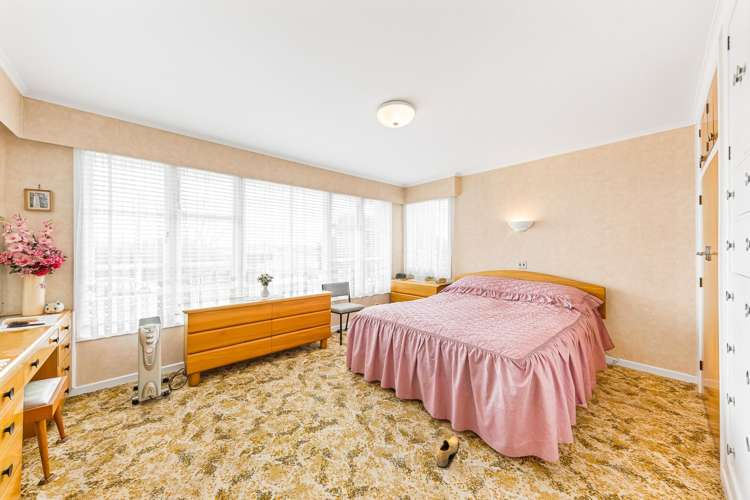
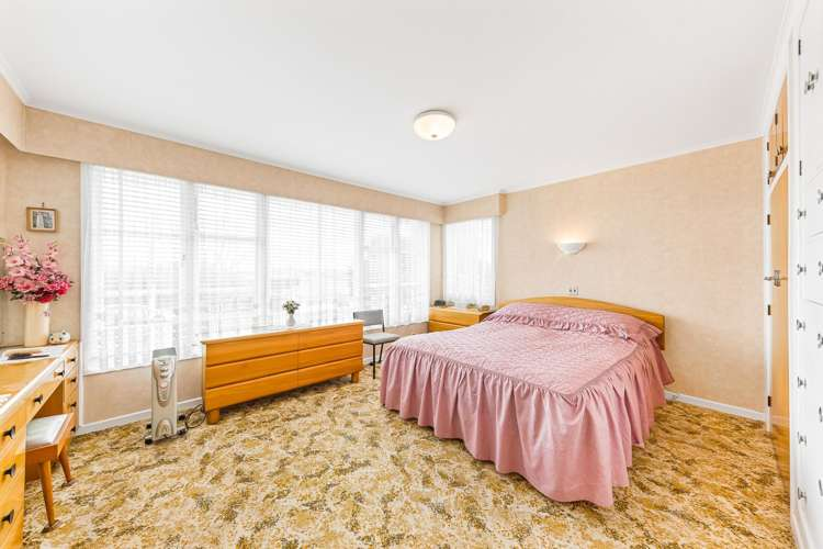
- shoe [435,435,460,468]
